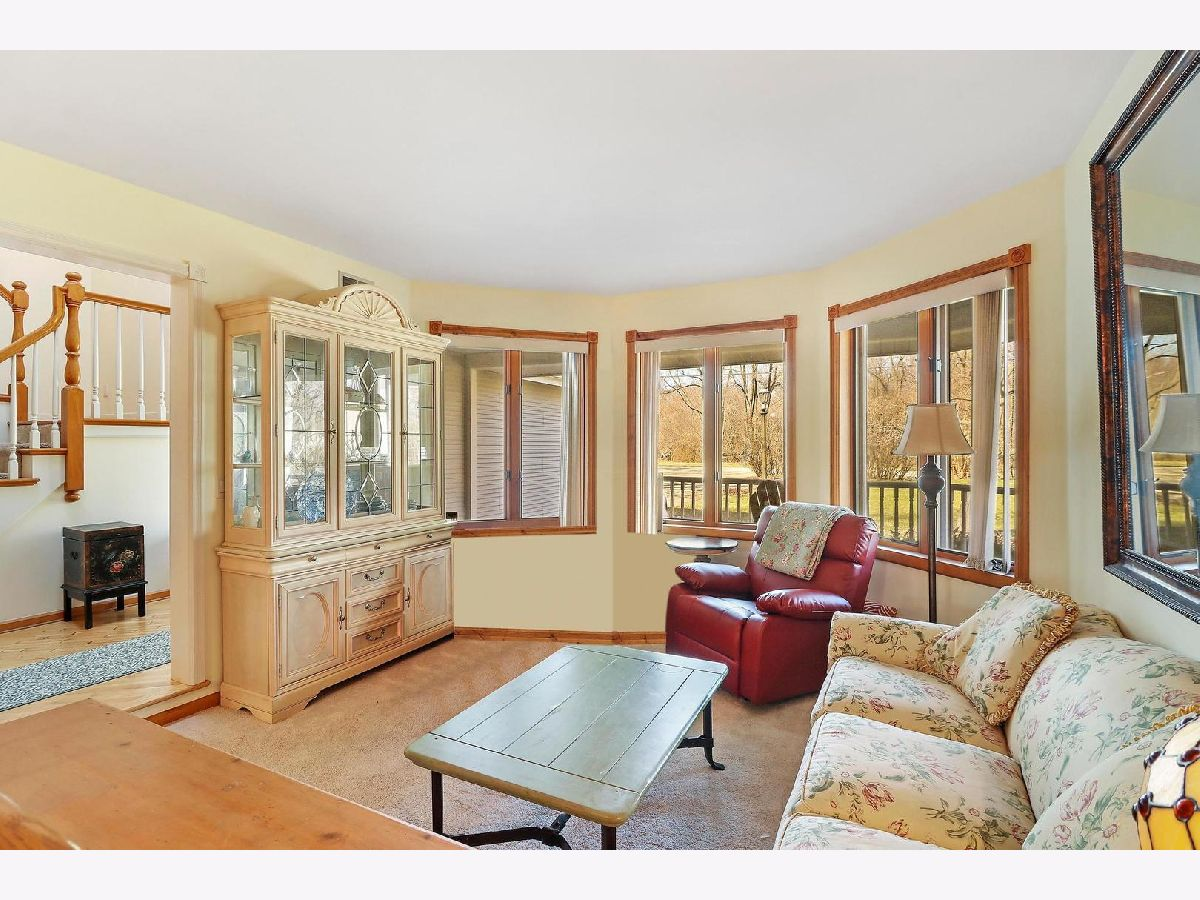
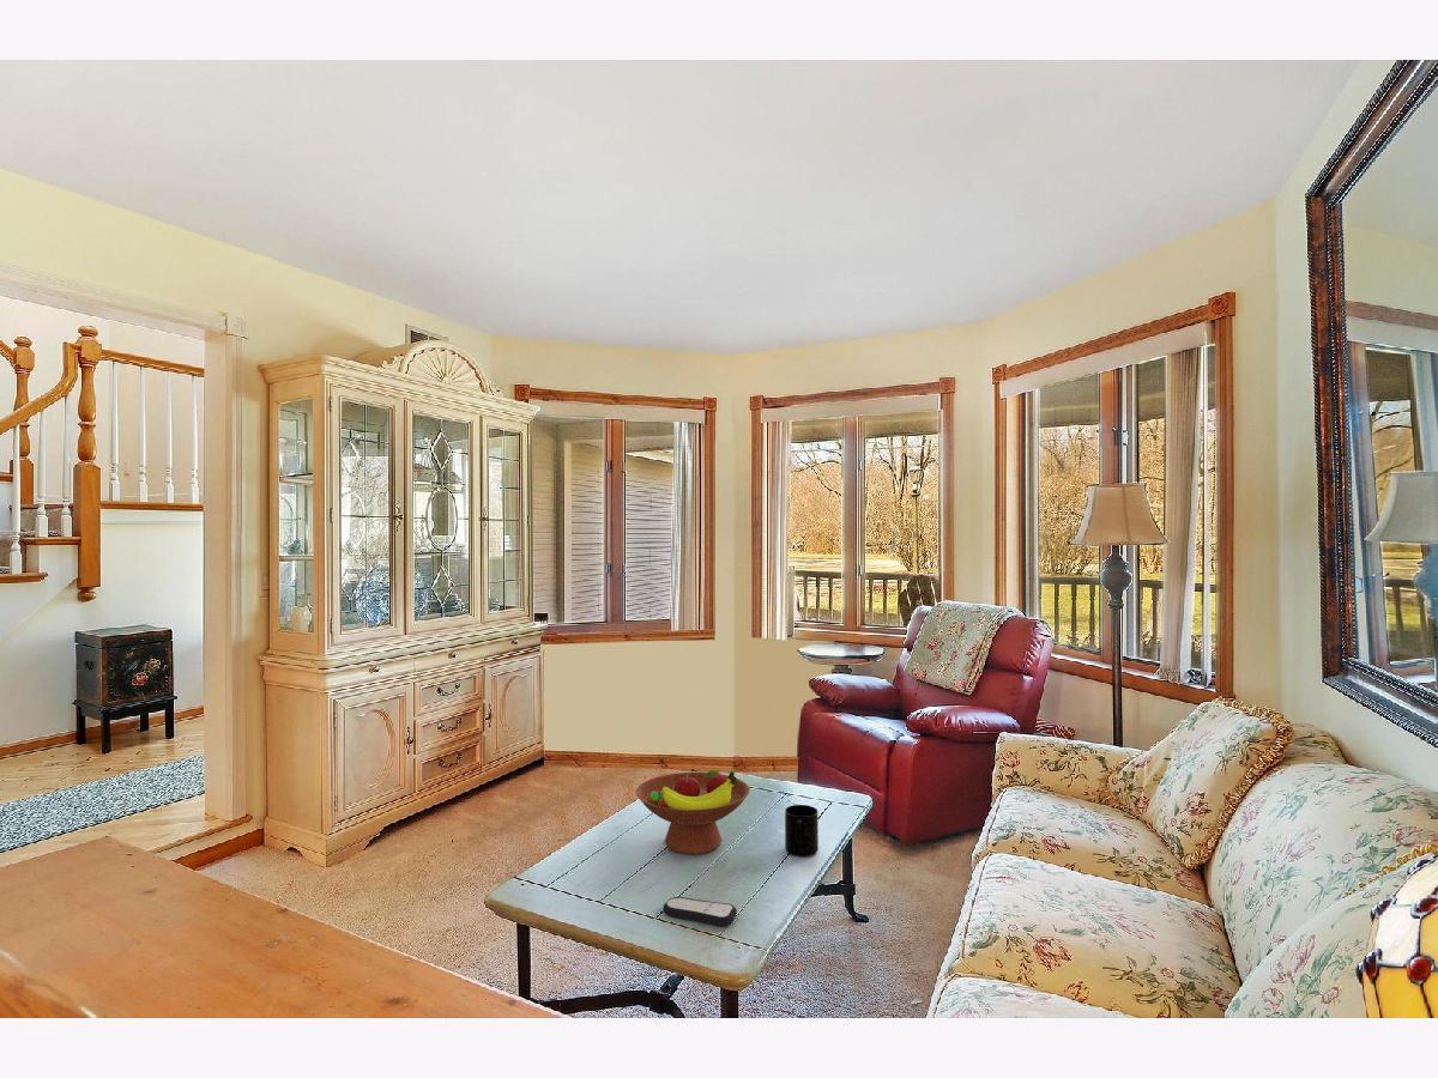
+ fruit bowl [635,769,751,855]
+ mug [784,804,820,858]
+ remote control [661,896,738,927]
